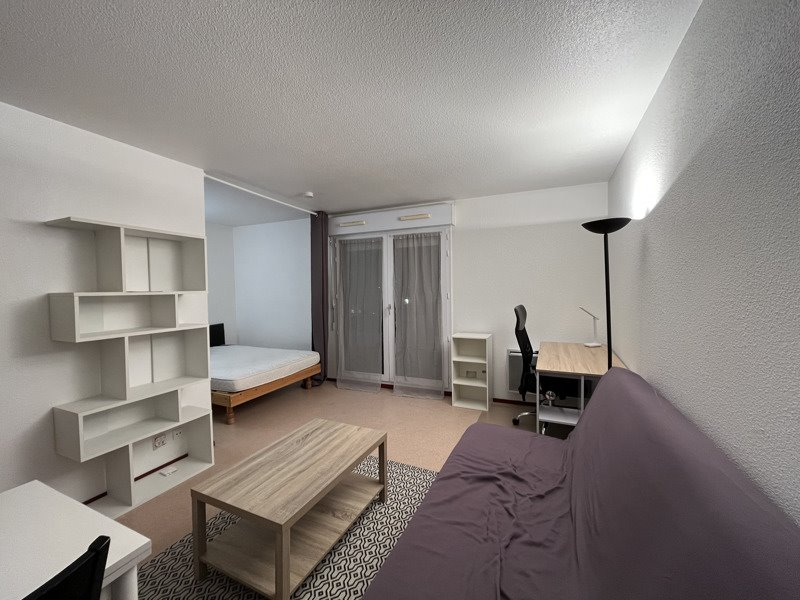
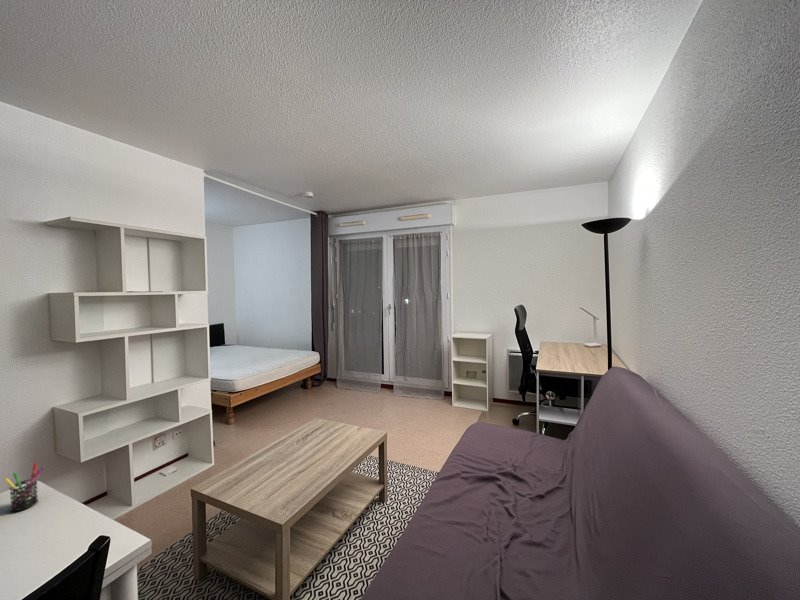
+ pen holder [3,462,45,512]
